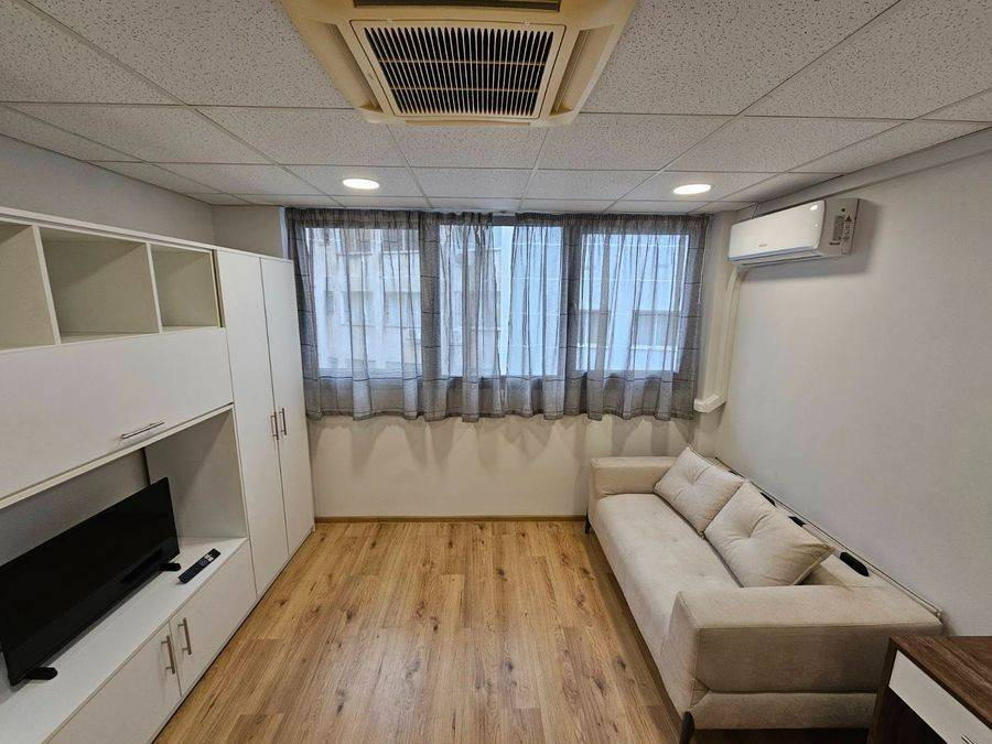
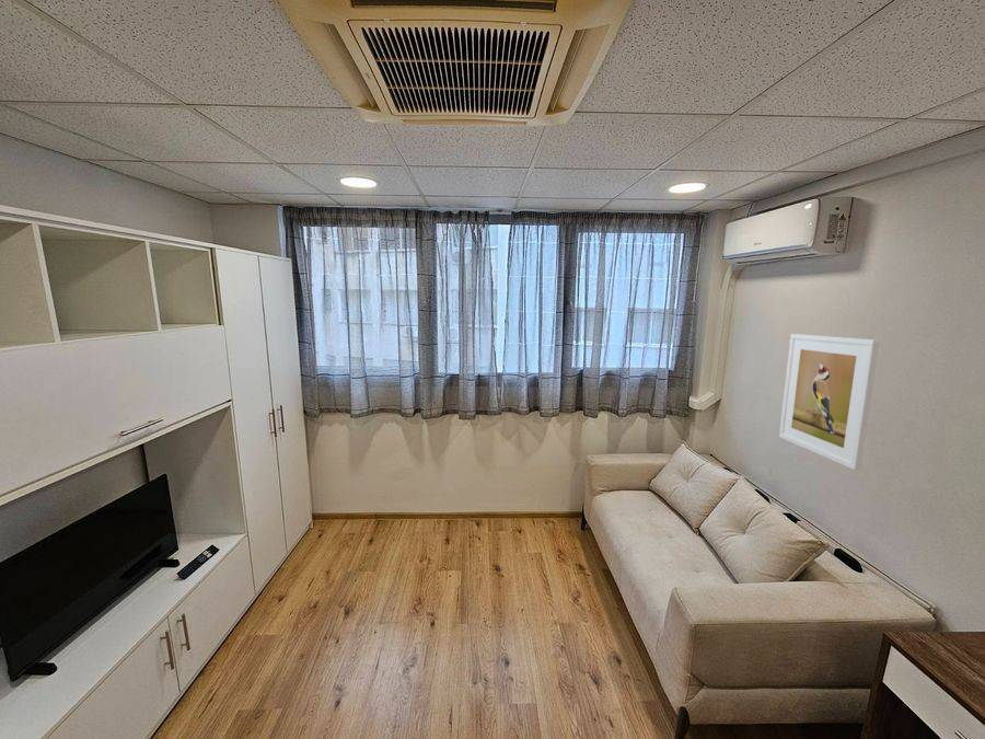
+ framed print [778,333,880,471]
